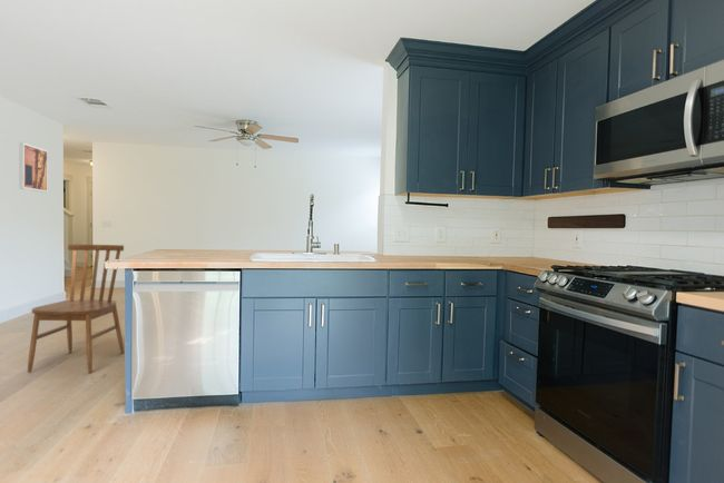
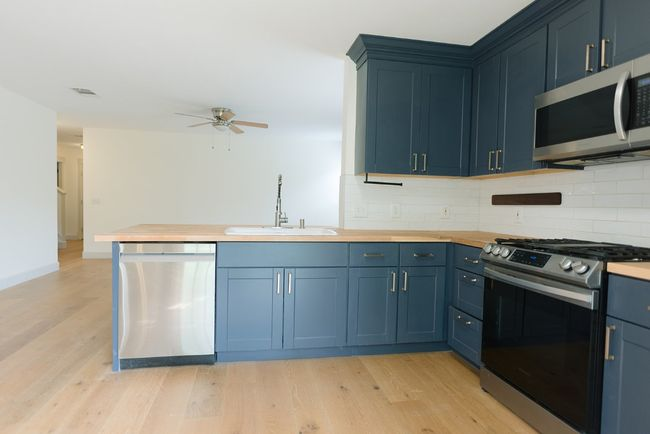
- wall art [18,141,49,194]
- dining chair [27,243,125,374]
